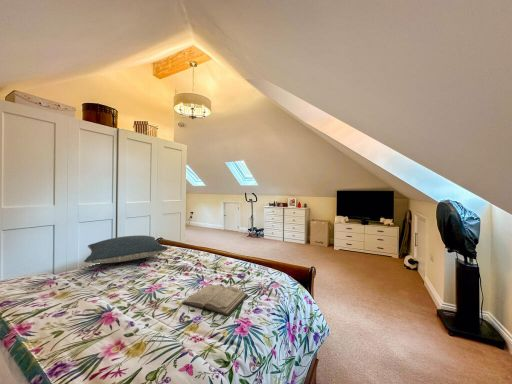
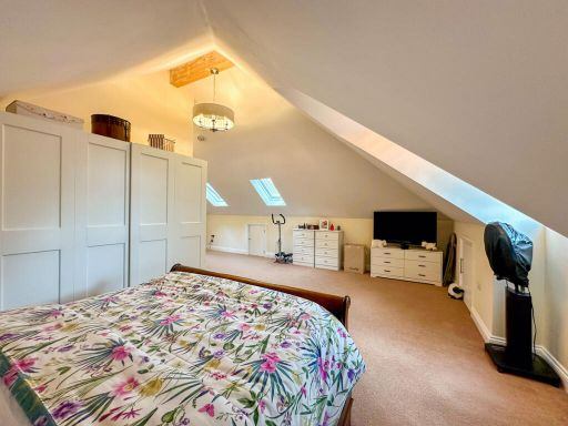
- diary [181,284,249,317]
- pillow [83,234,169,264]
